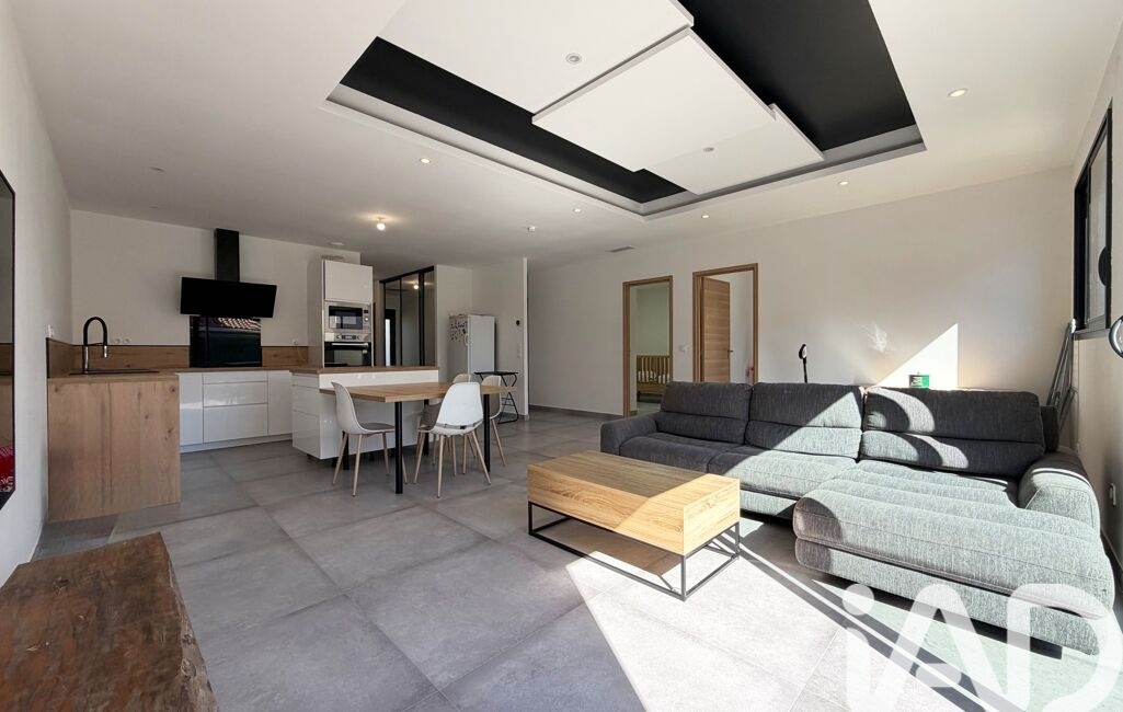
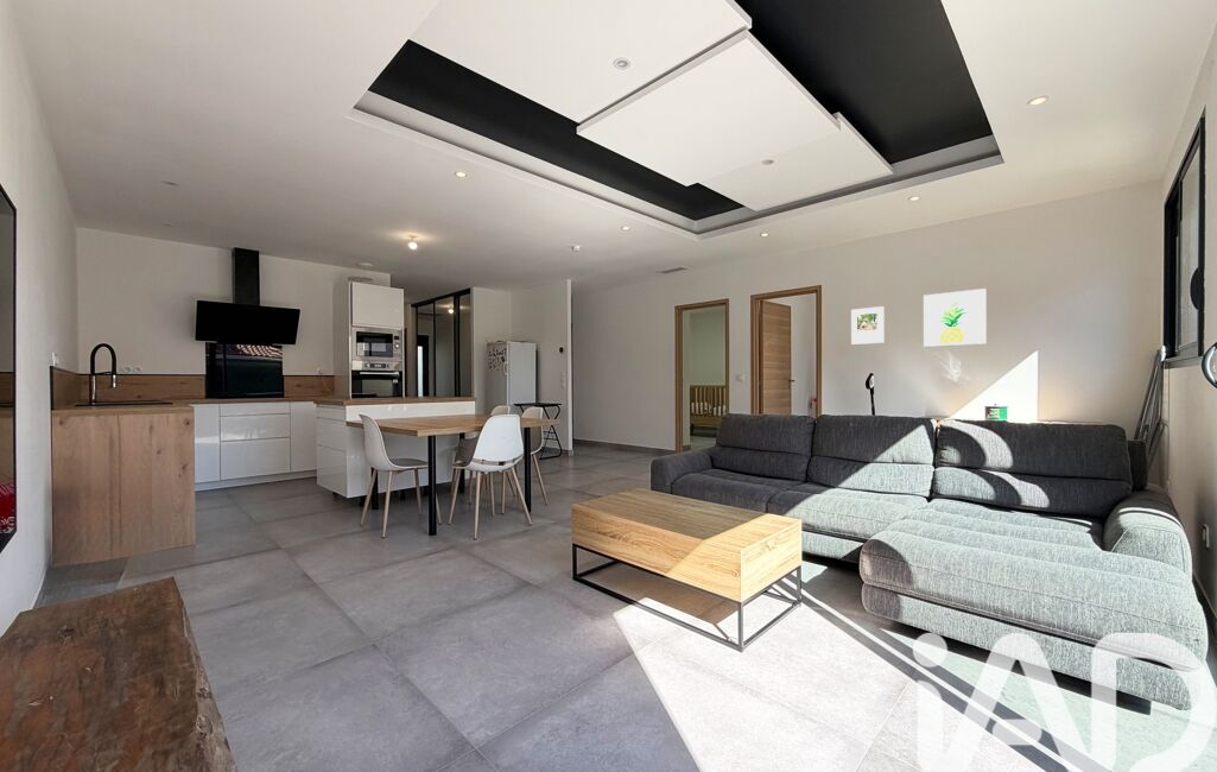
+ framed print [850,305,886,346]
+ wall art [923,287,988,348]
